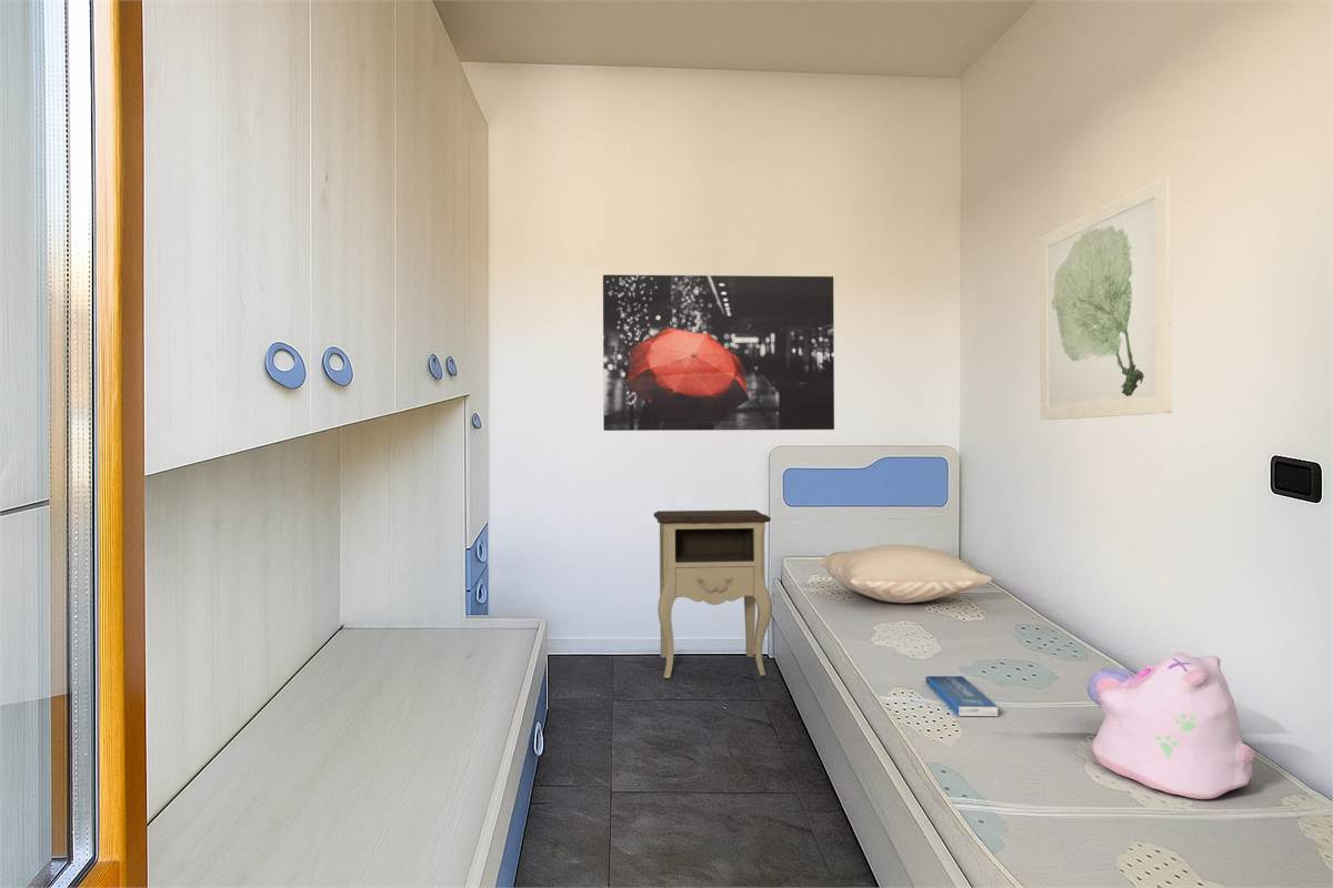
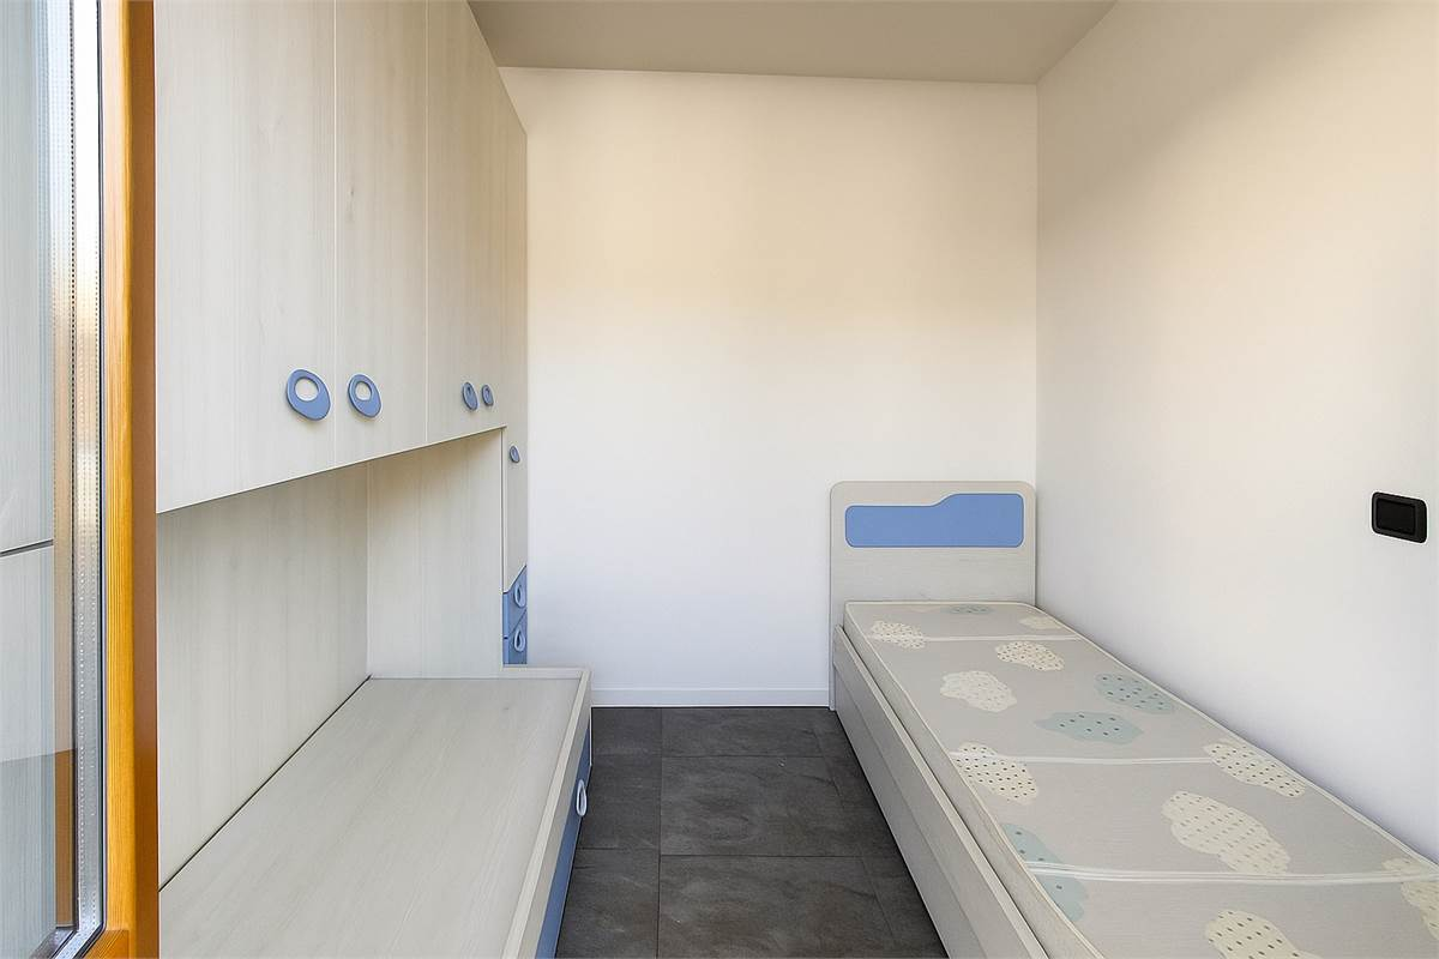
- plush toy [1086,650,1256,800]
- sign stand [924,675,999,717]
- wall art [602,274,835,432]
- wall art [1039,174,1173,422]
- nightstand [653,508,773,679]
- pillow [815,544,993,604]
